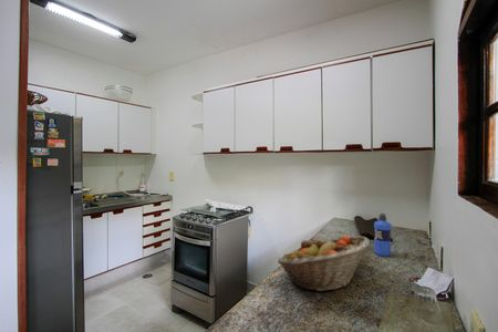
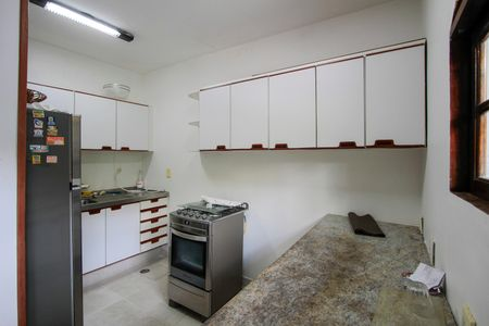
- fruit basket [277,235,371,292]
- water bottle [373,212,392,258]
